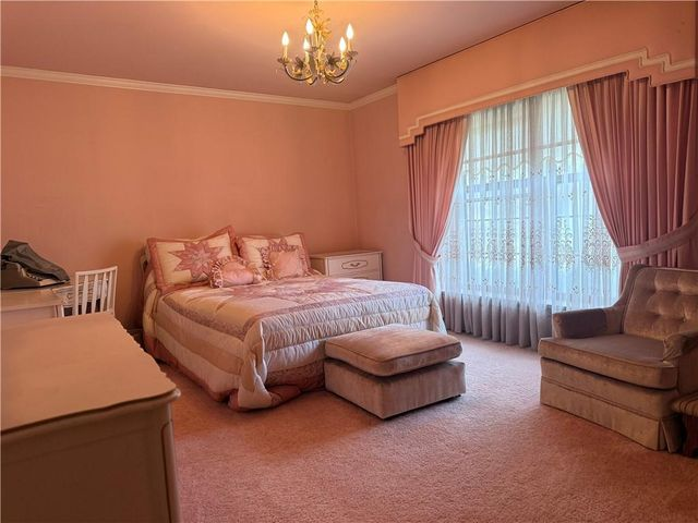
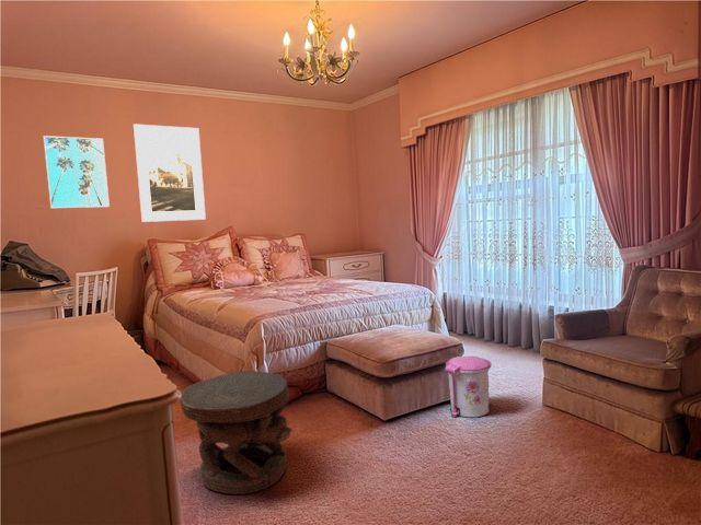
+ trash can [444,355,493,418]
+ side table [180,370,294,495]
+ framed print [43,135,111,209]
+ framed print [133,124,207,223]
